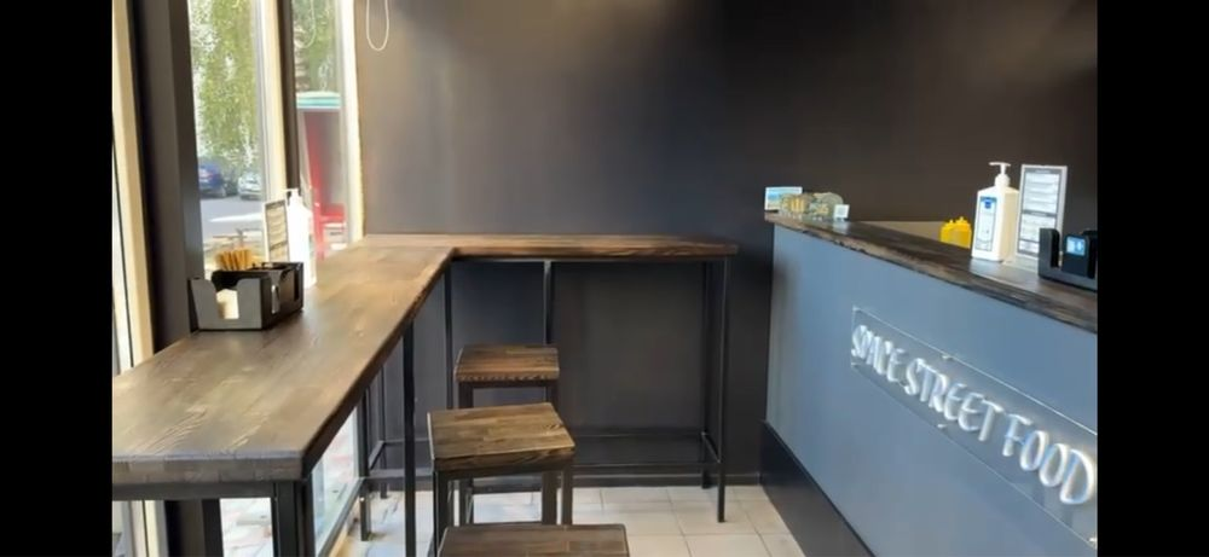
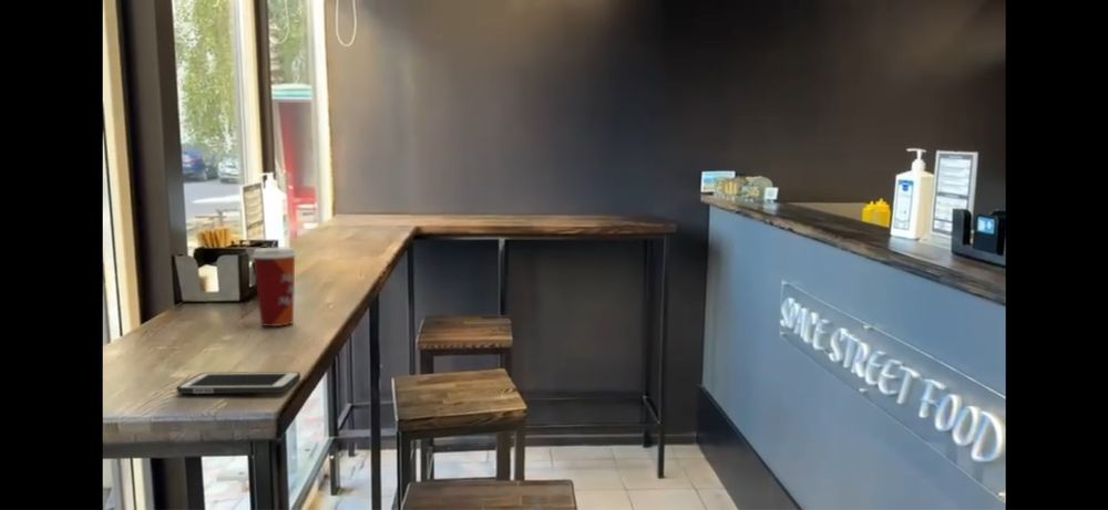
+ cell phone [176,371,301,395]
+ paper cup [252,247,298,327]
